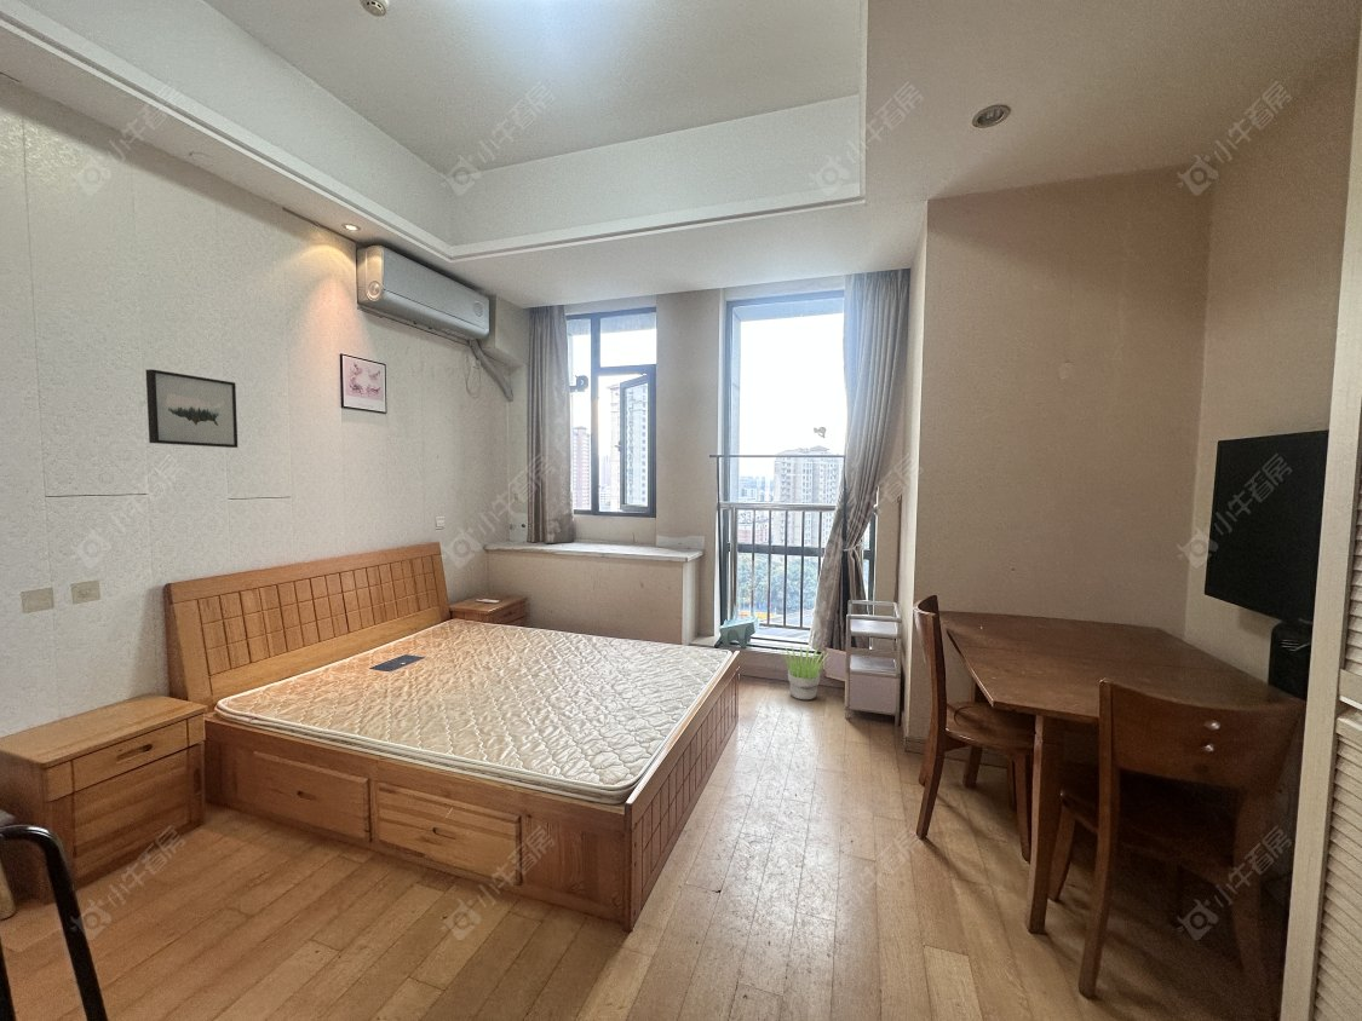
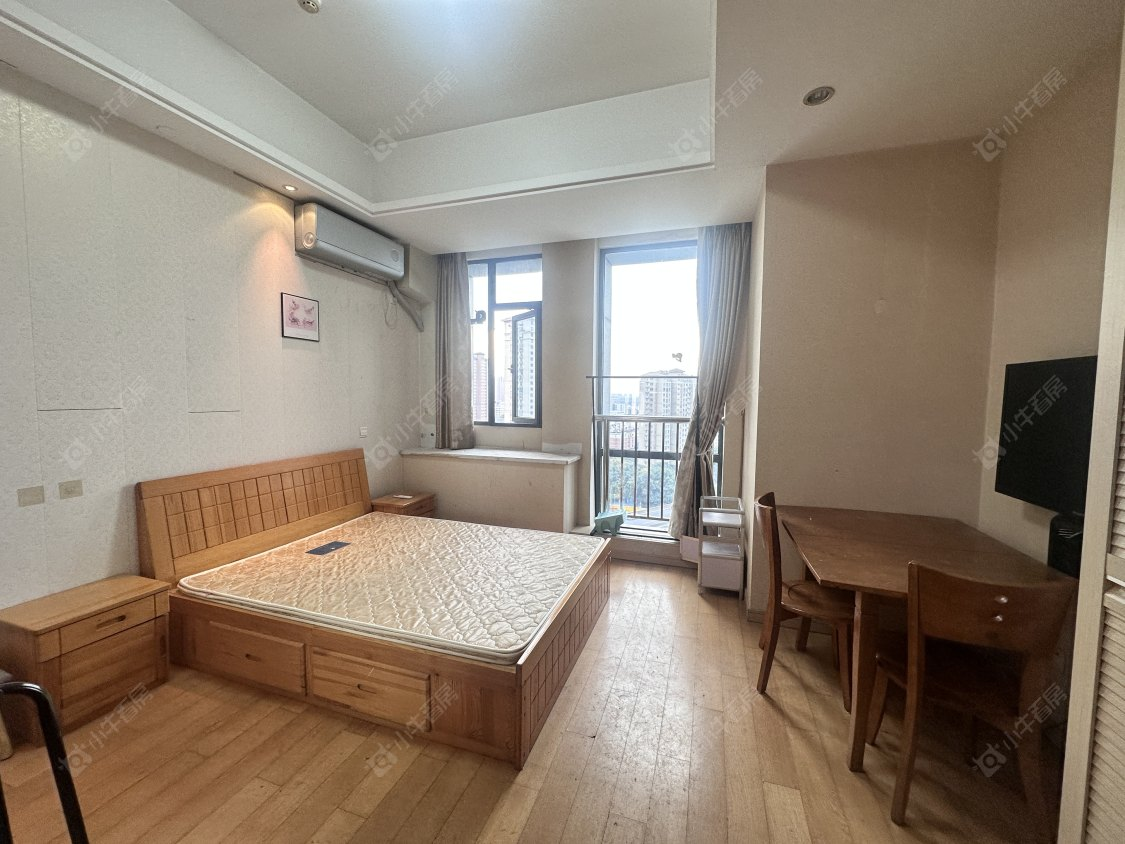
- wall art [145,368,239,449]
- potted plant [778,645,832,700]
